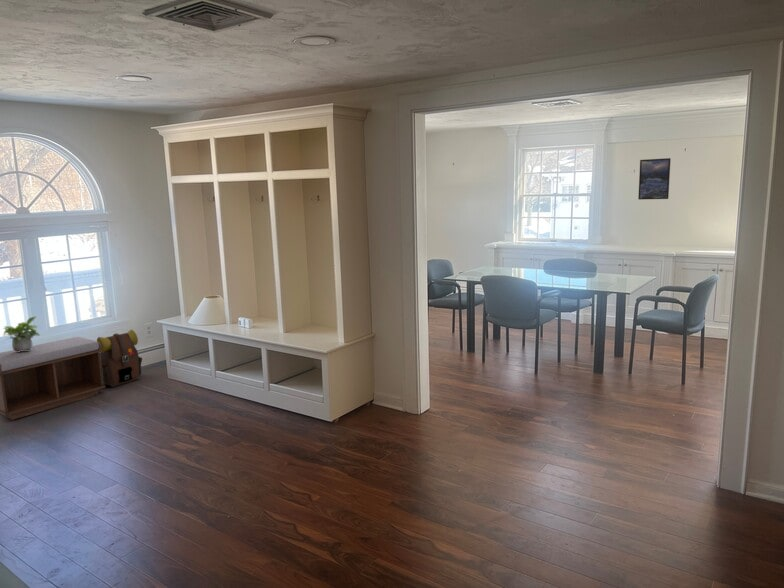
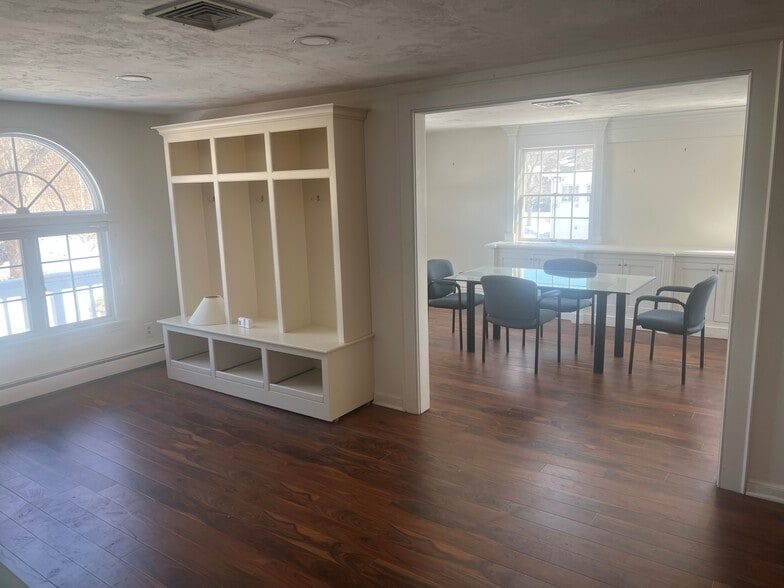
- bench [0,336,106,421]
- backpack [96,329,143,388]
- potted plant [2,316,41,352]
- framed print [637,157,671,201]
